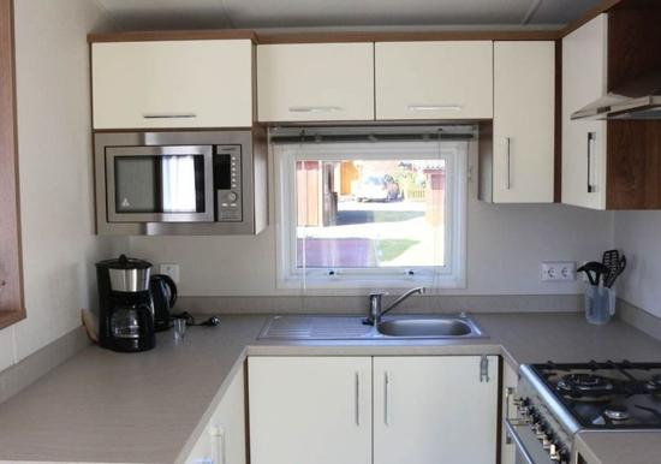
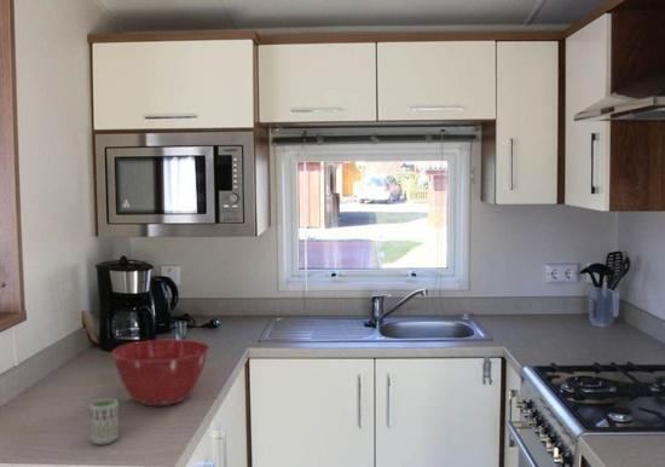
+ mixing bowl [111,339,210,407]
+ cup [88,397,120,445]
